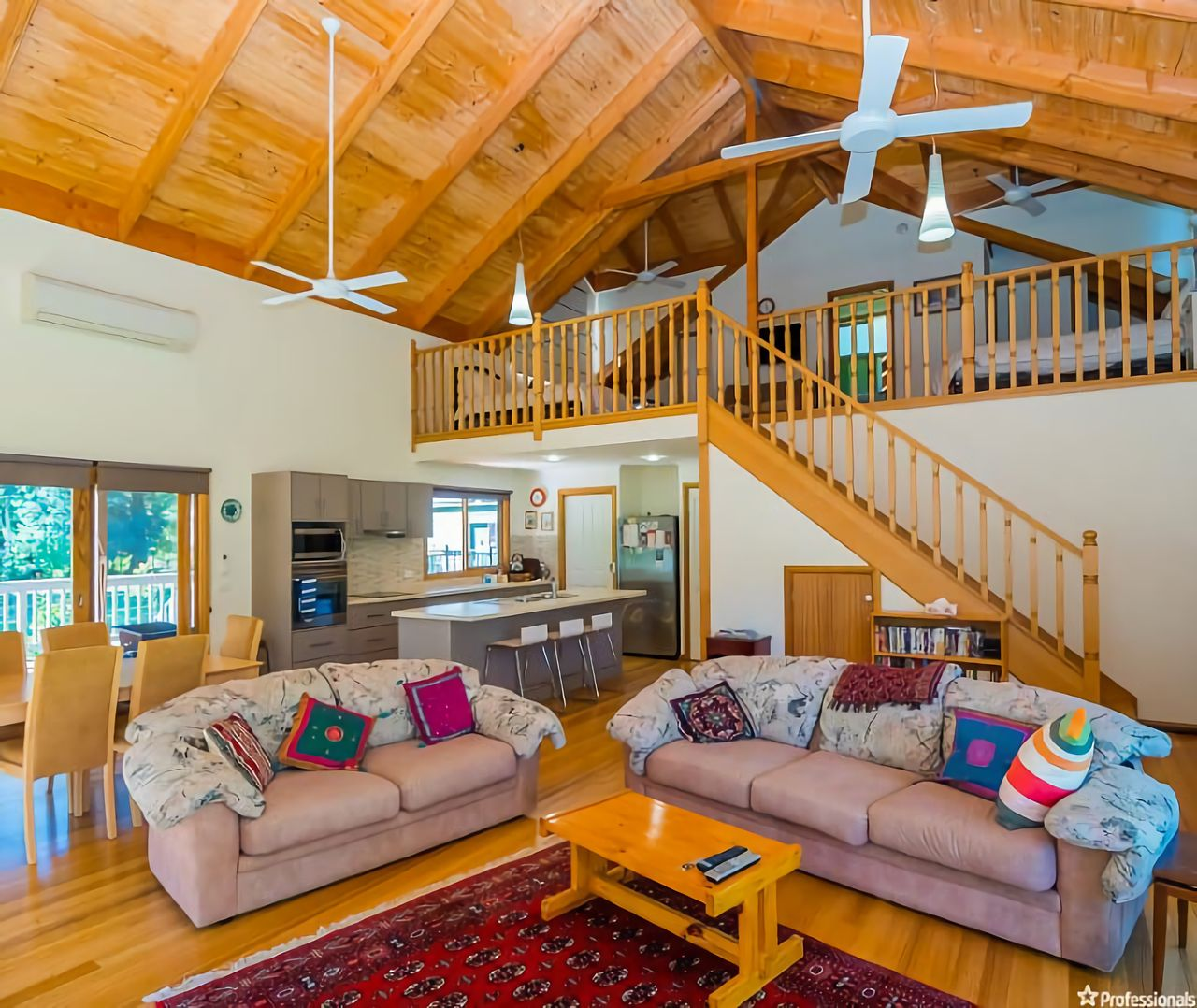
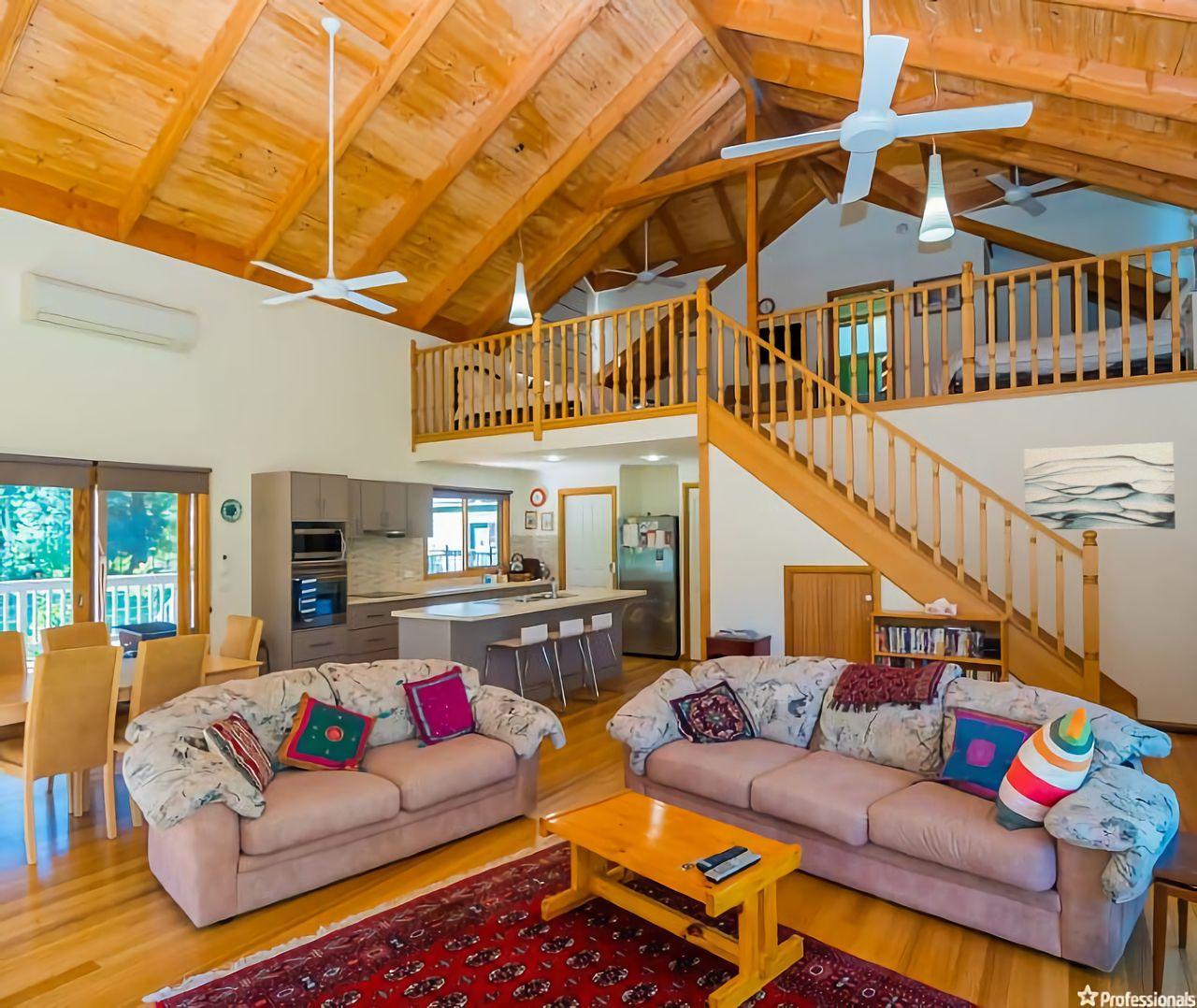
+ wall art [1023,441,1176,530]
